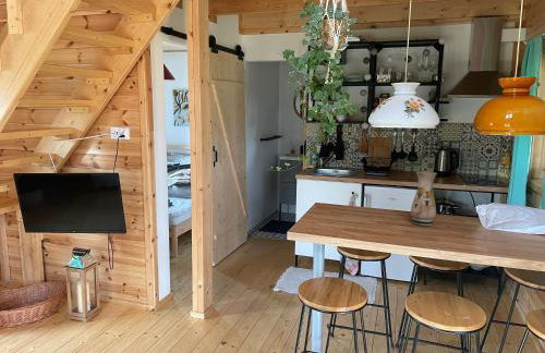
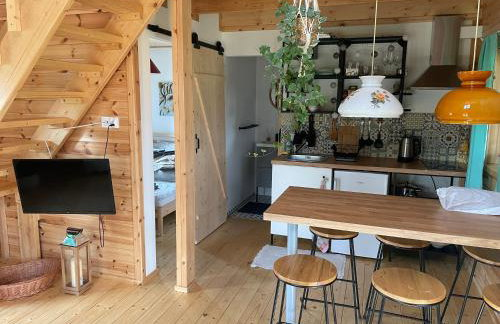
- vase [410,170,438,227]
